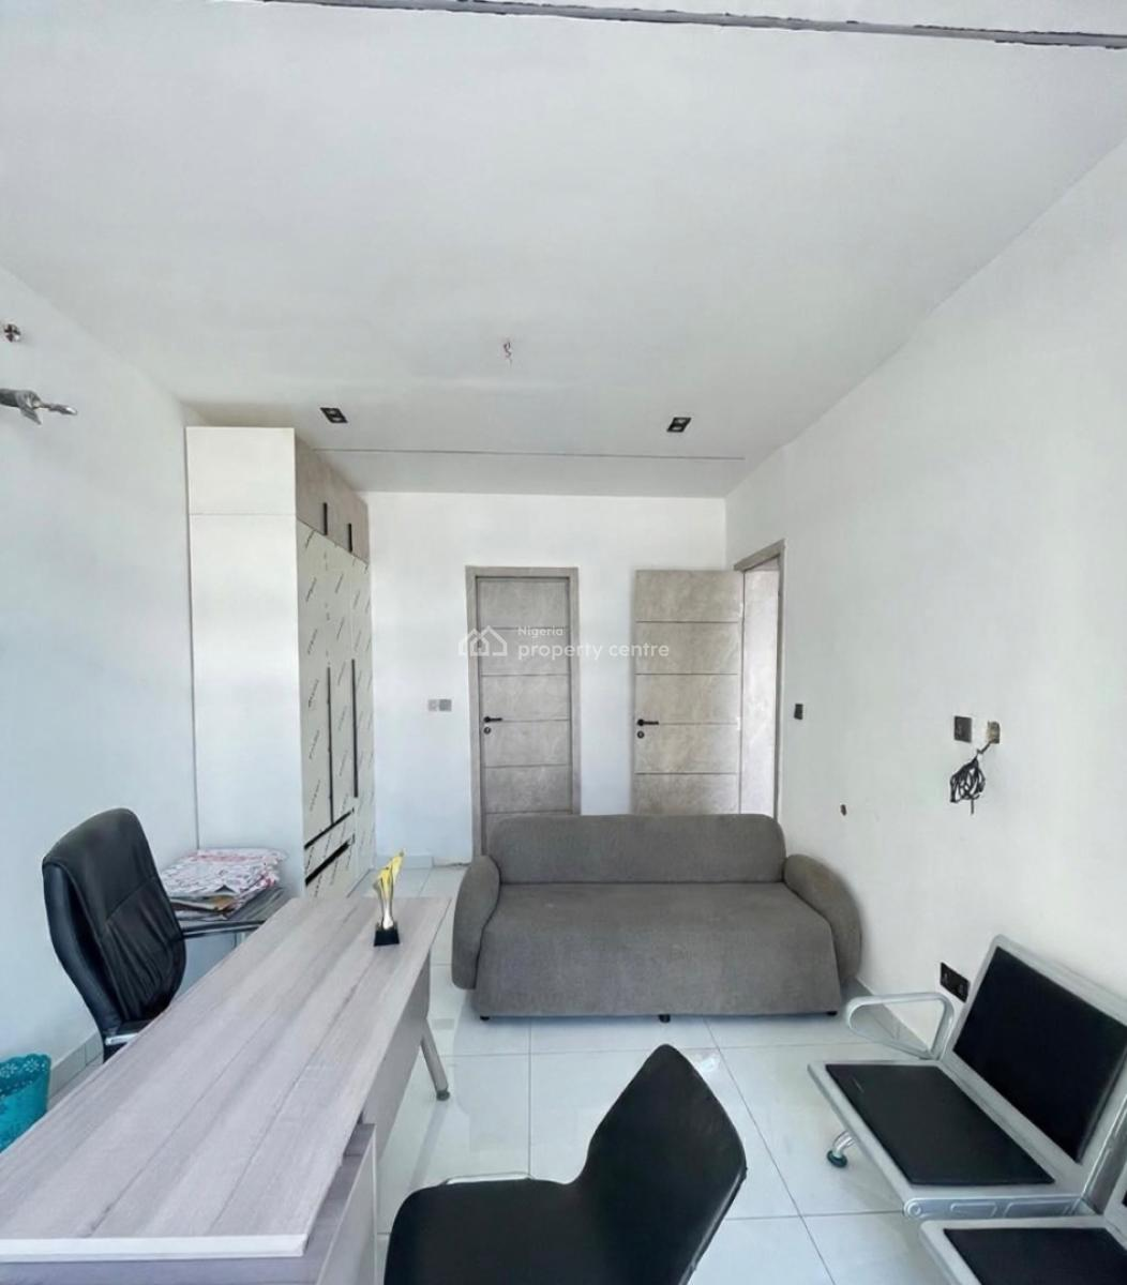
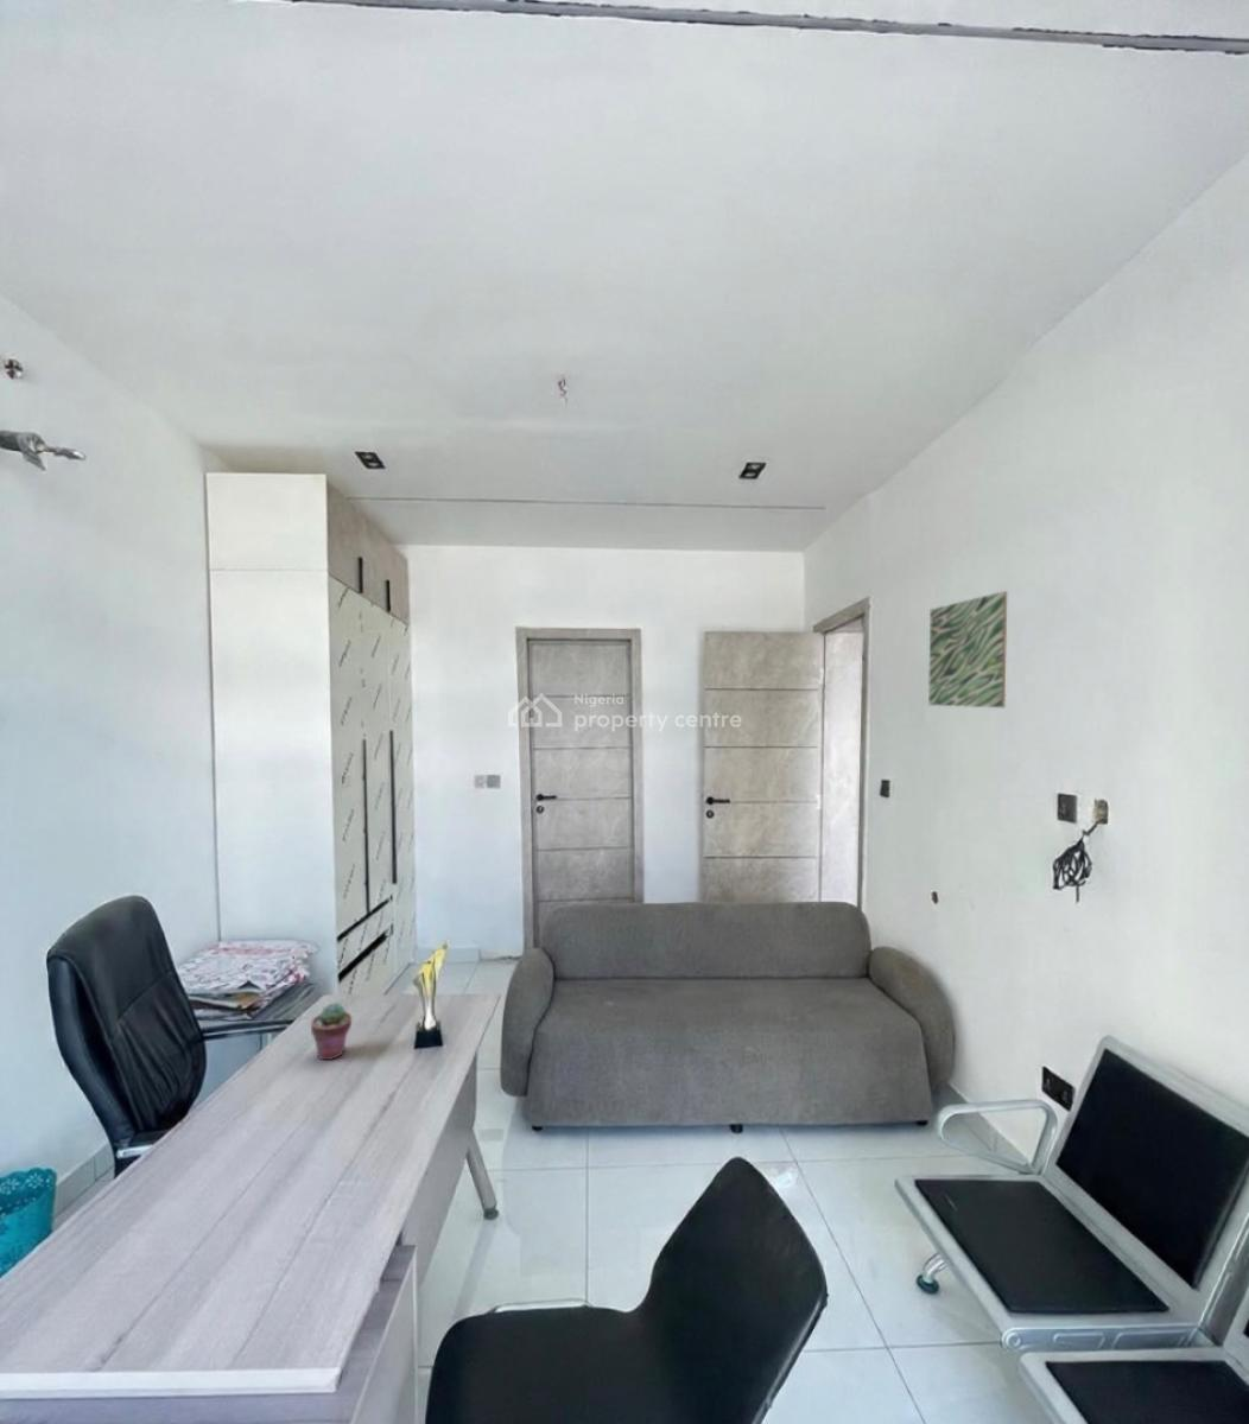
+ wall art [927,590,1008,708]
+ potted succulent [310,1001,353,1061]
